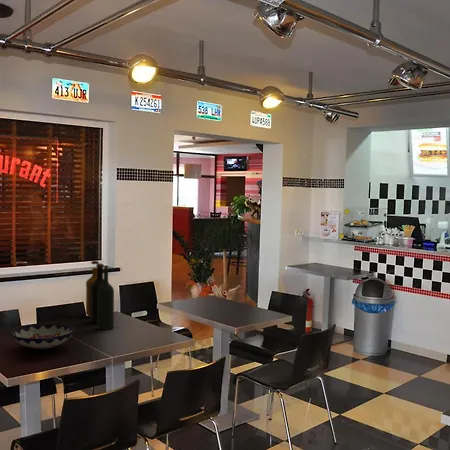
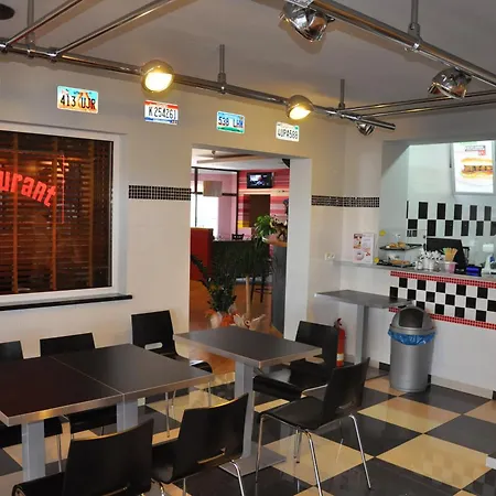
- bottle [85,260,115,331]
- bowl [10,323,76,352]
